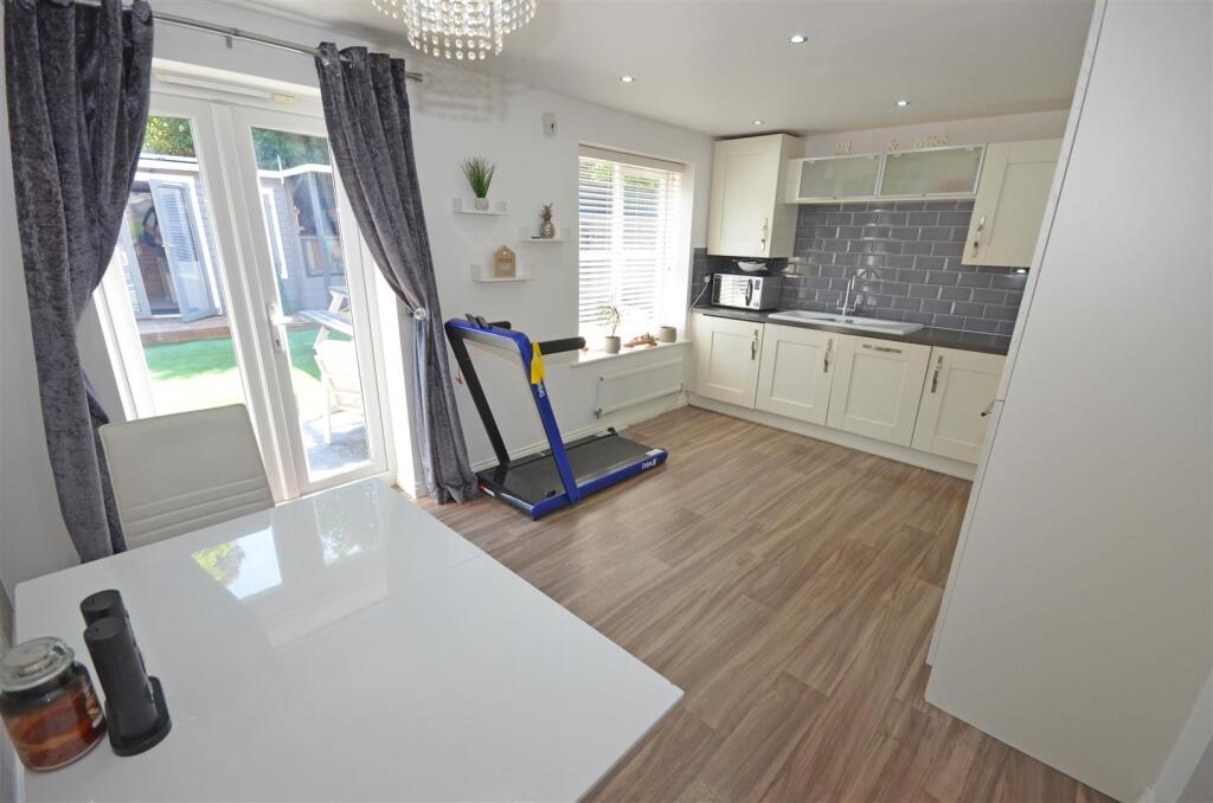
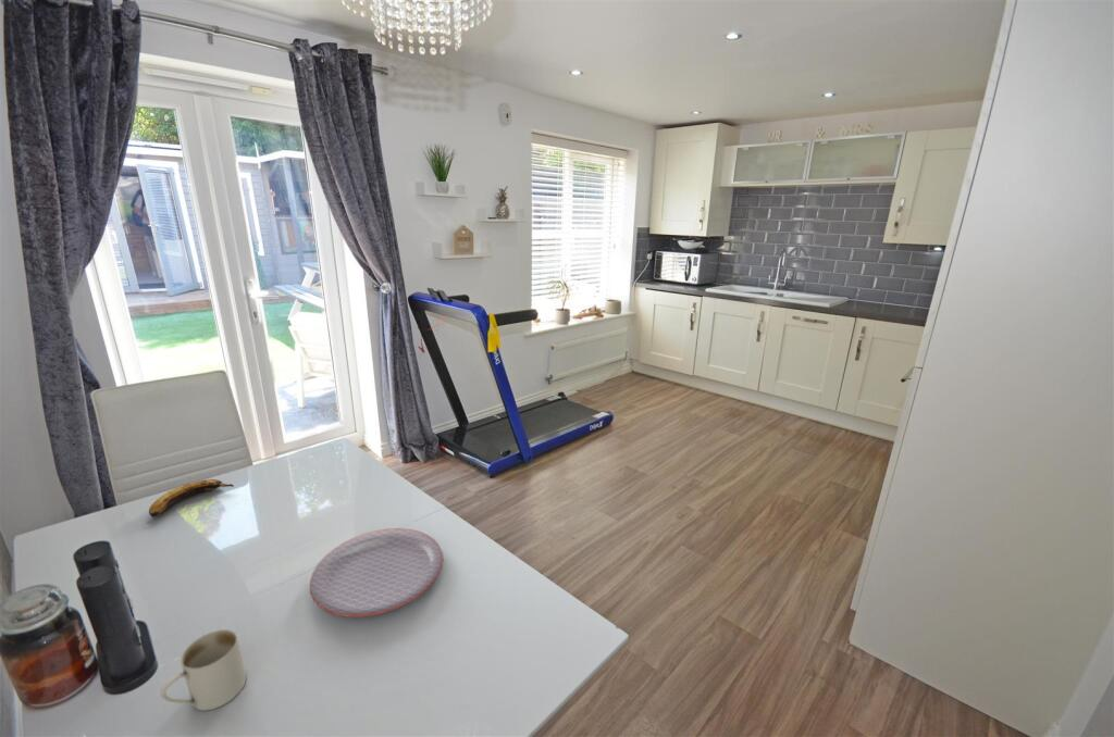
+ banana [148,478,235,517]
+ mug [159,628,247,712]
+ plate [309,527,444,619]
